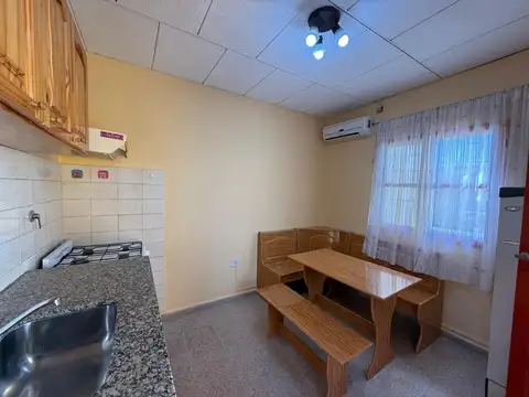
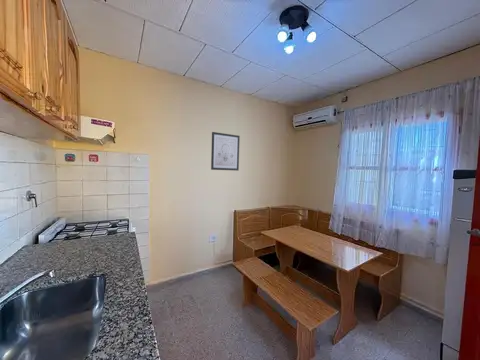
+ wall art [210,131,241,172]
